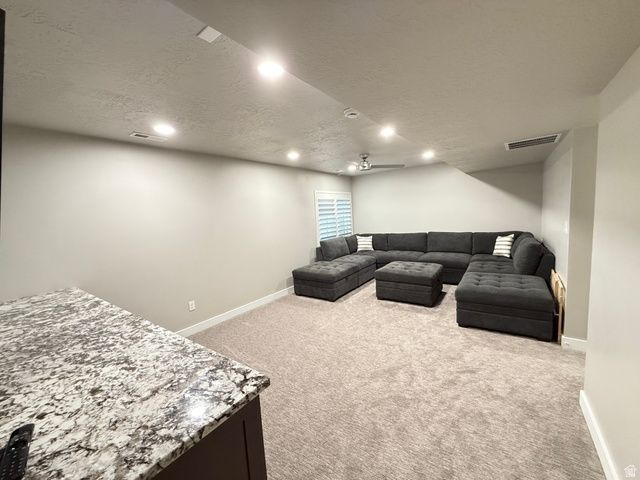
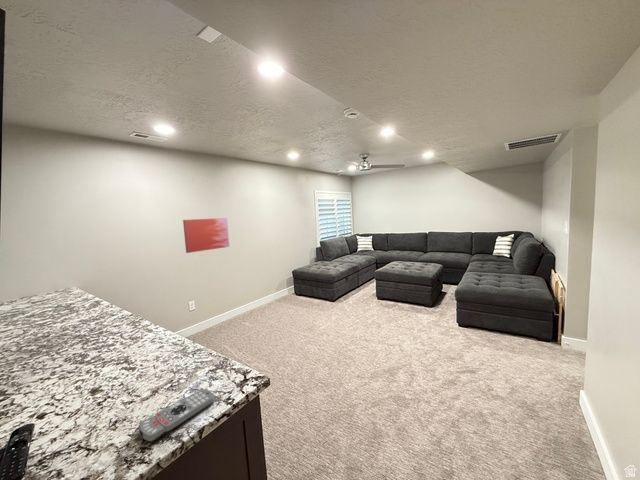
+ wall art [182,217,230,254]
+ remote control [138,389,215,443]
